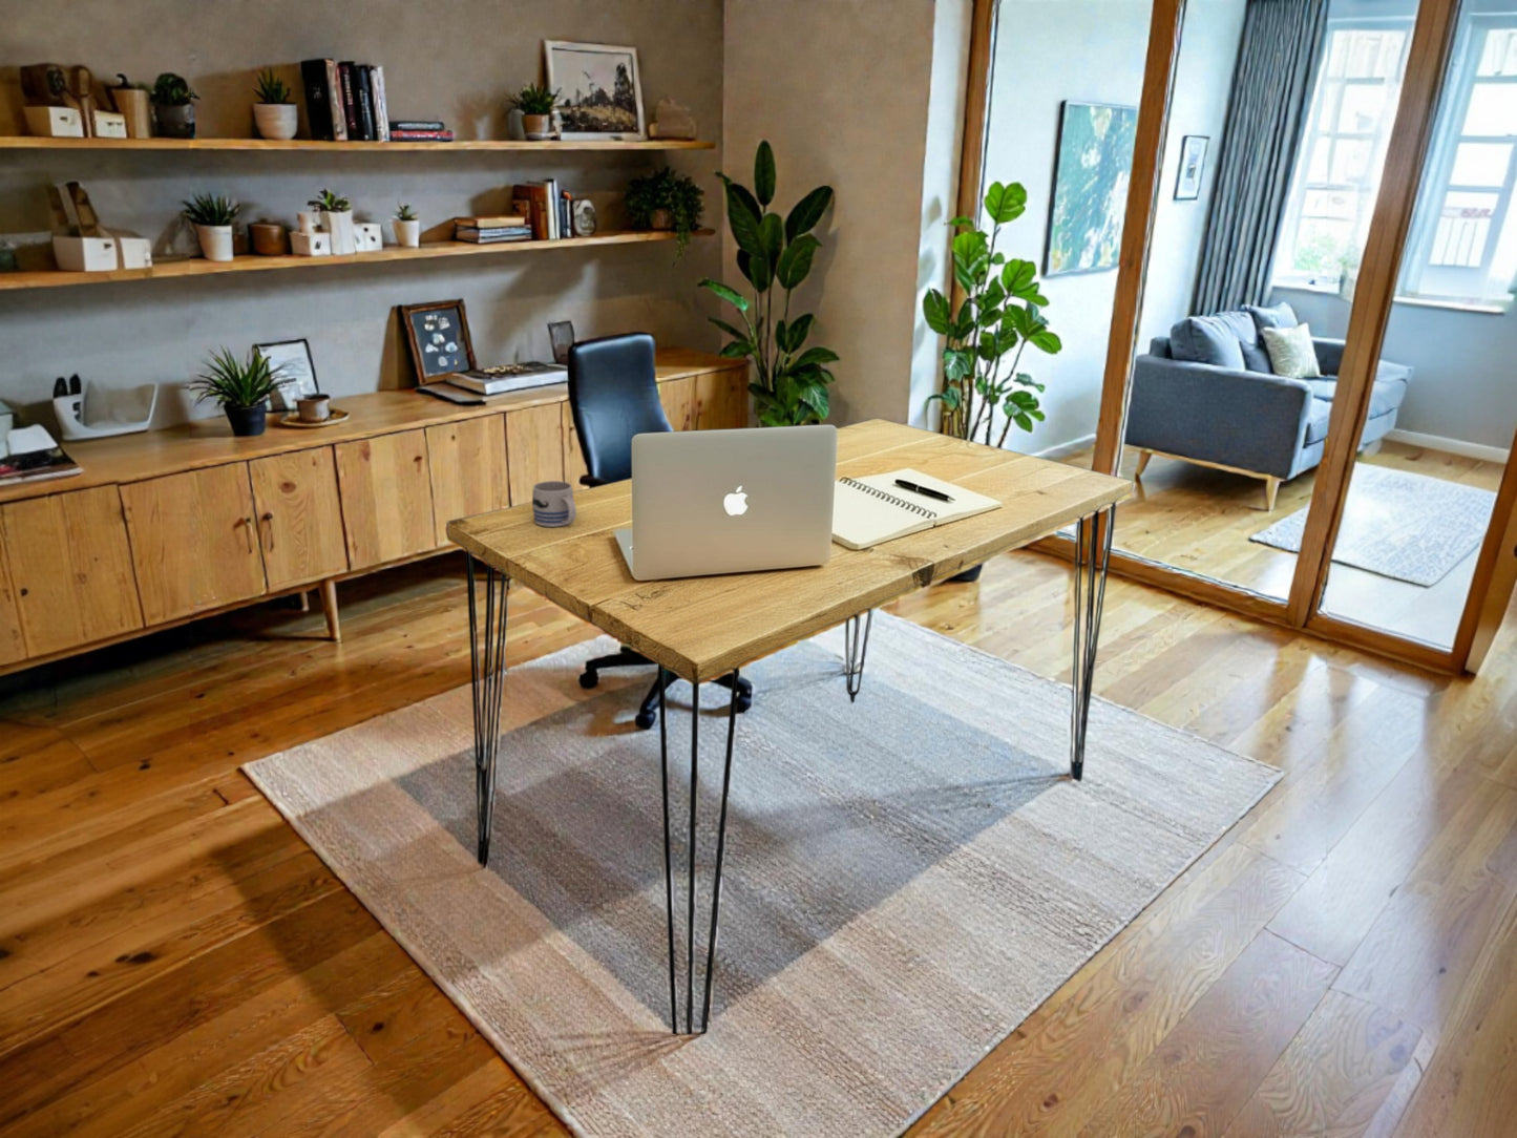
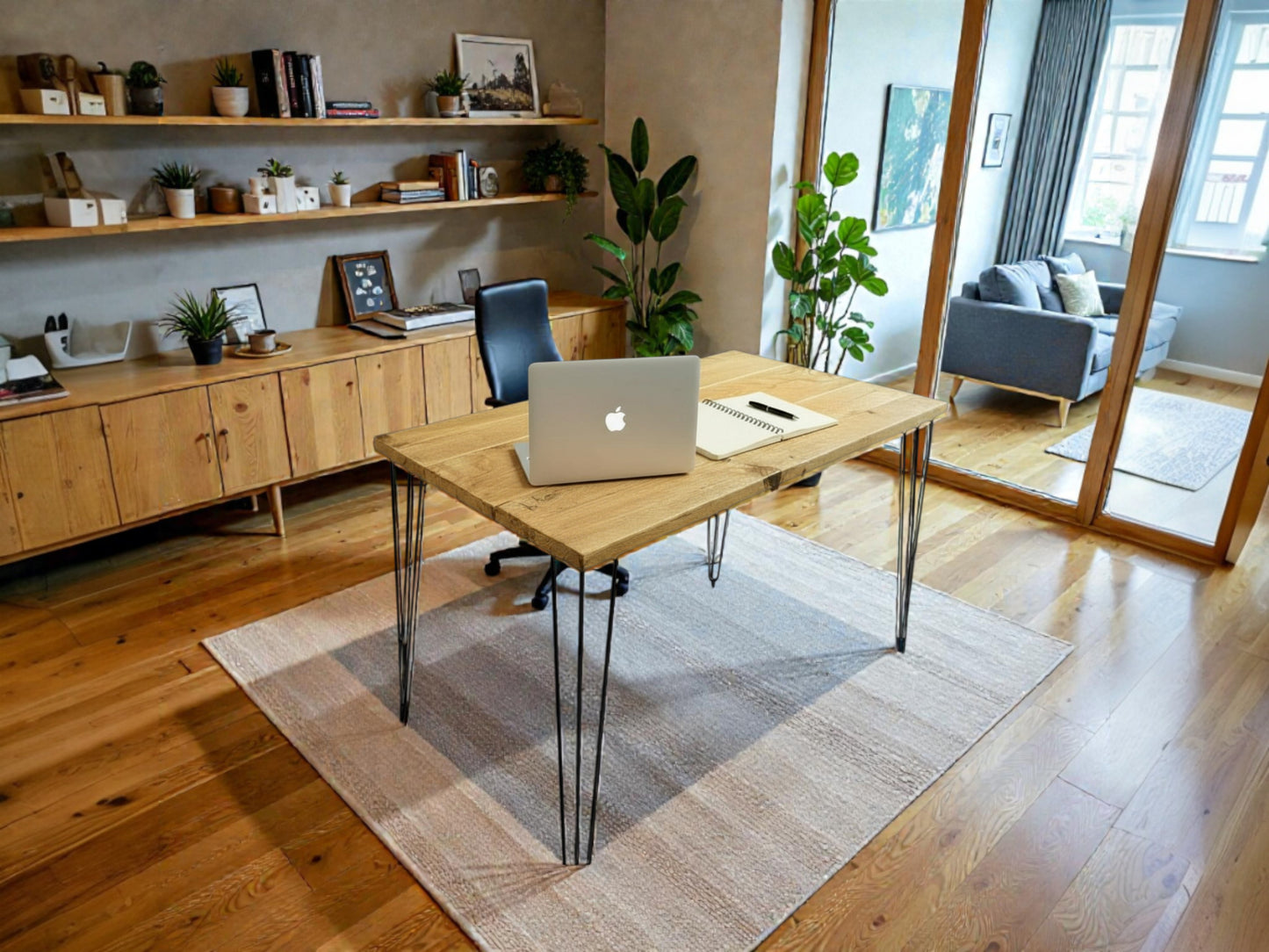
- mug [531,479,577,528]
